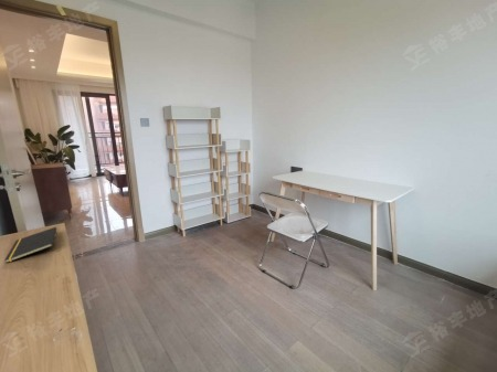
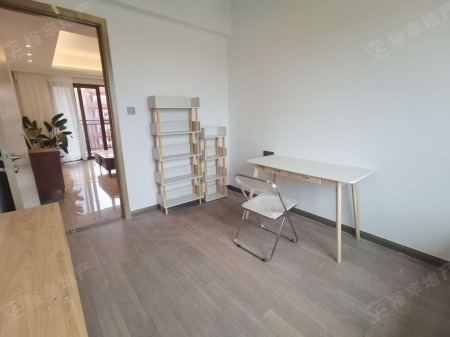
- notepad [3,226,59,264]
